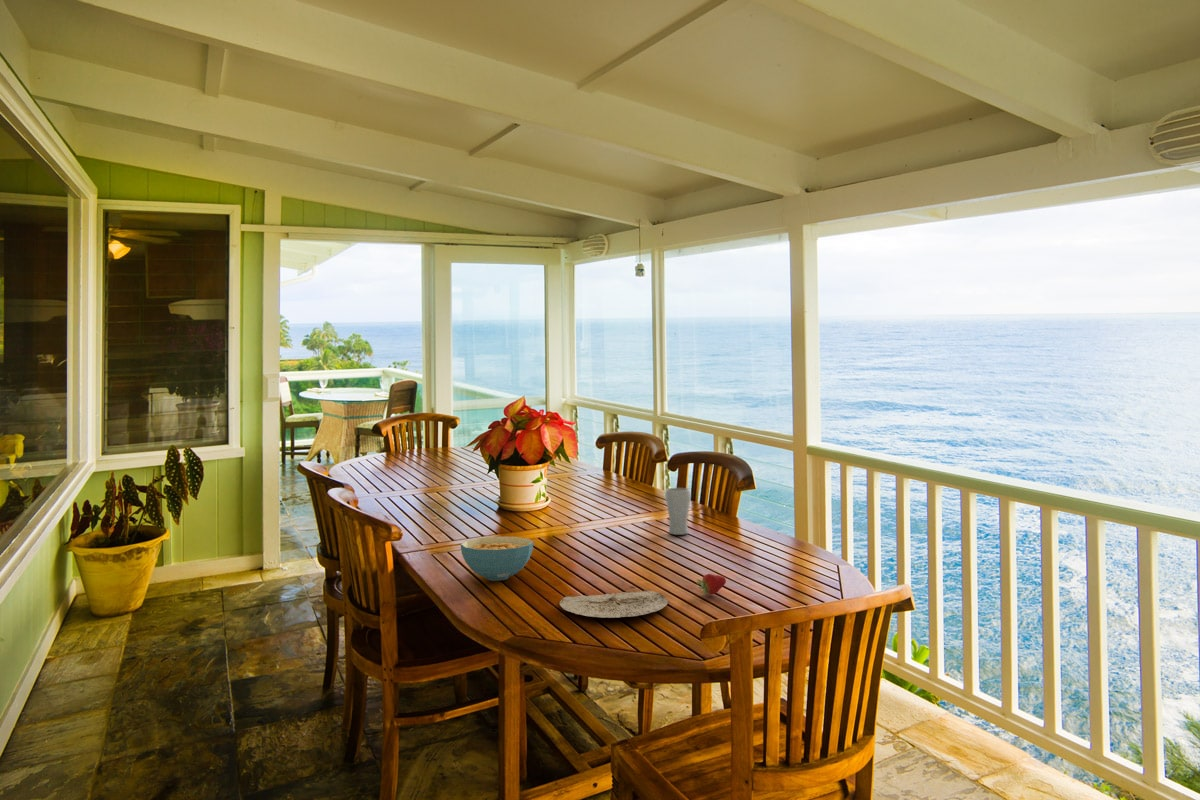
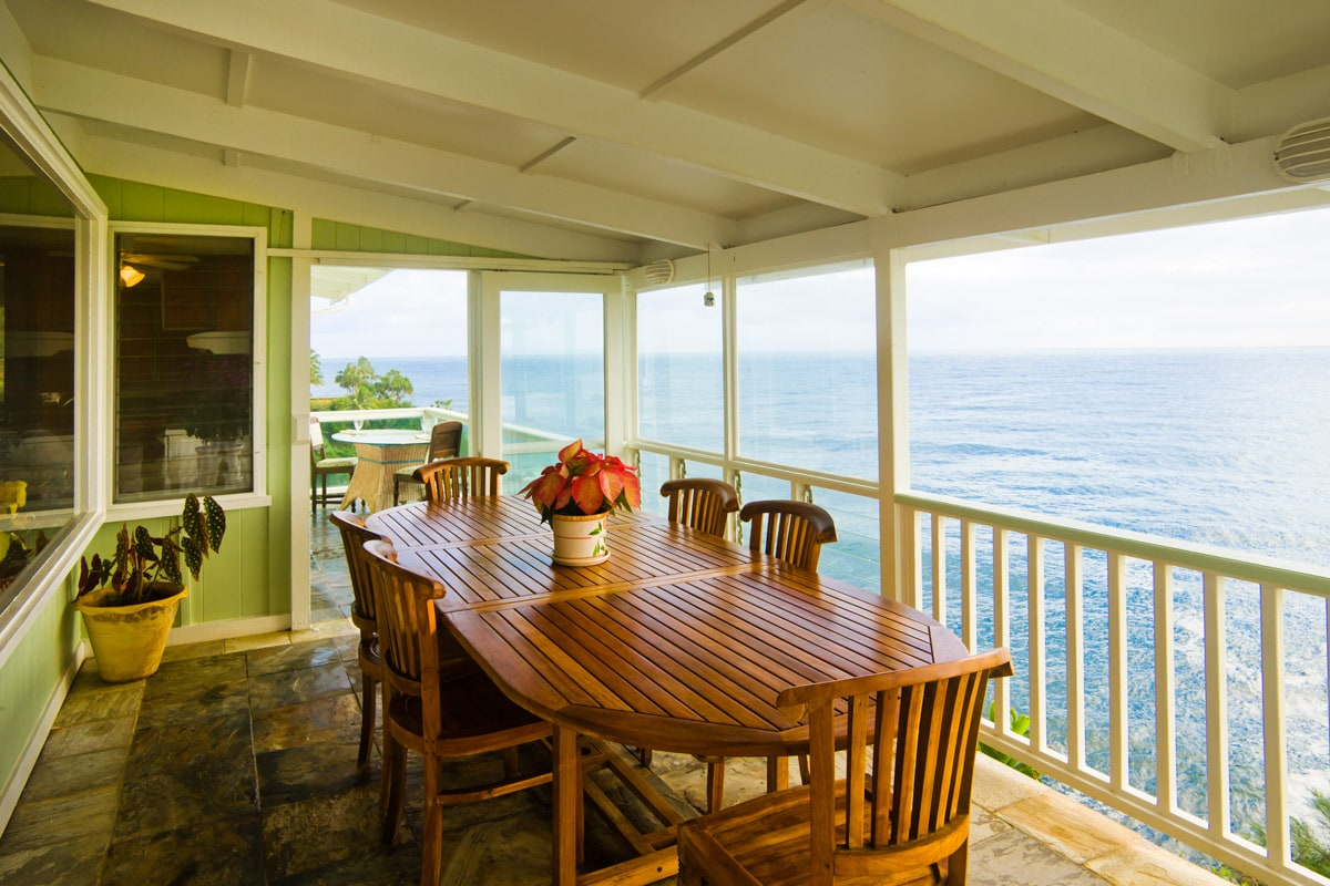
- cereal bowl [460,536,534,582]
- drinking glass [664,487,692,536]
- plate [559,585,669,619]
- fruit [696,573,727,596]
